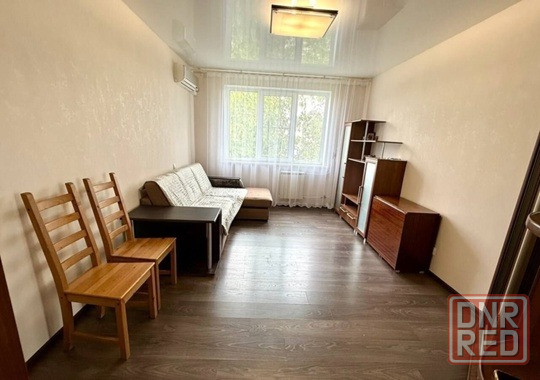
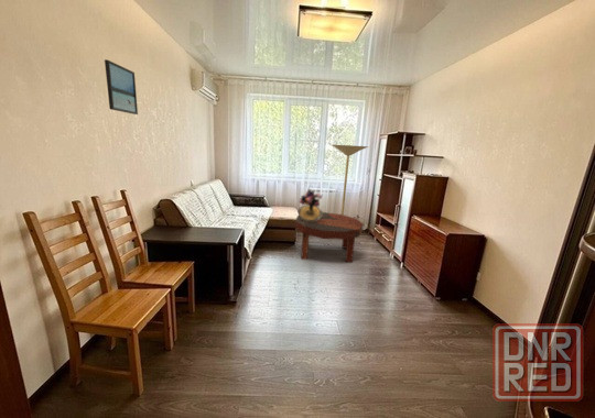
+ bouquet [298,188,324,222]
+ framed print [104,58,139,116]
+ candle holder [331,144,369,216]
+ coffee table [294,211,365,264]
